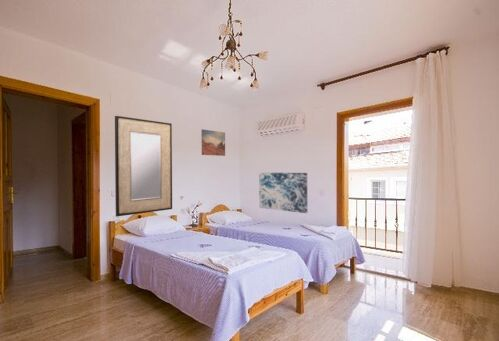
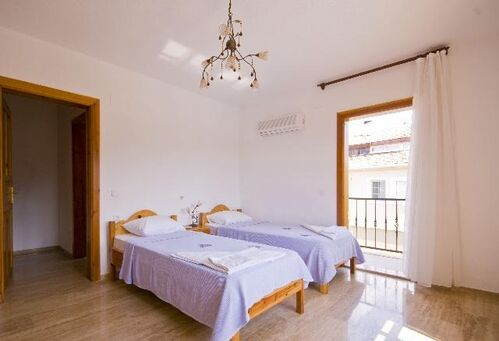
- wall art [201,128,226,157]
- home mirror [114,115,173,217]
- wall art [258,172,308,214]
